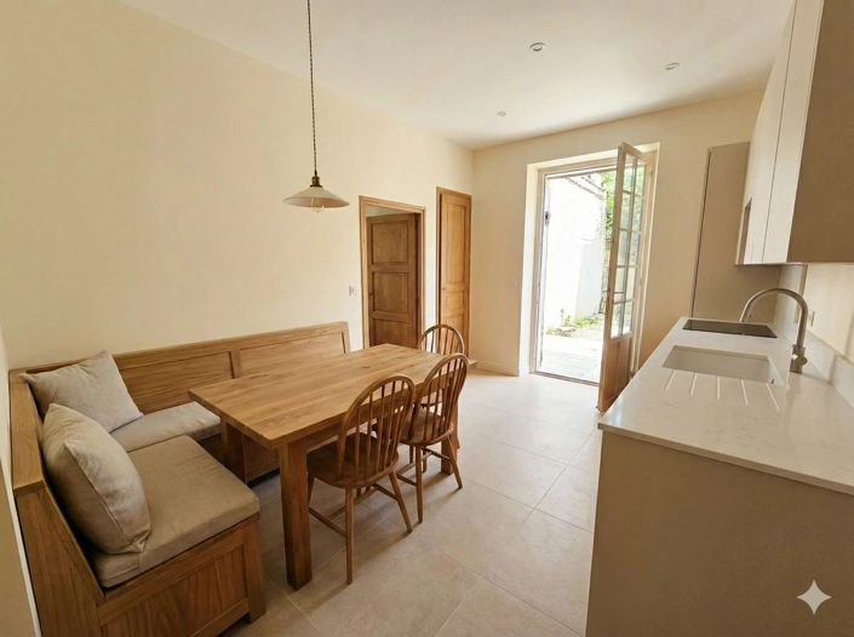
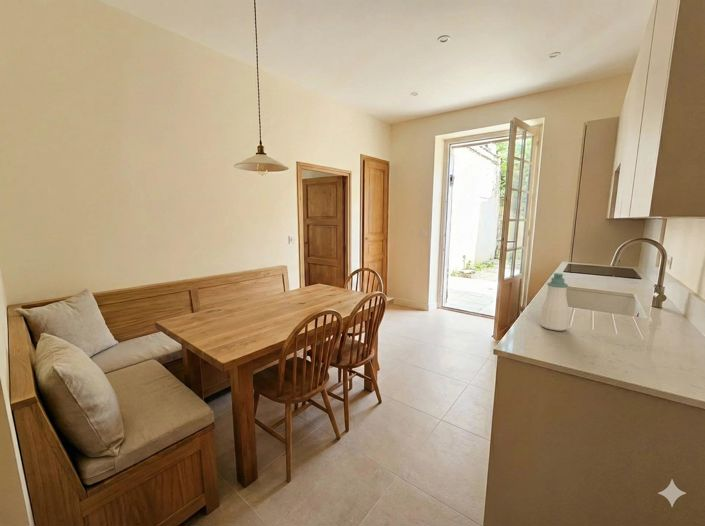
+ soap bottle [539,272,570,332]
